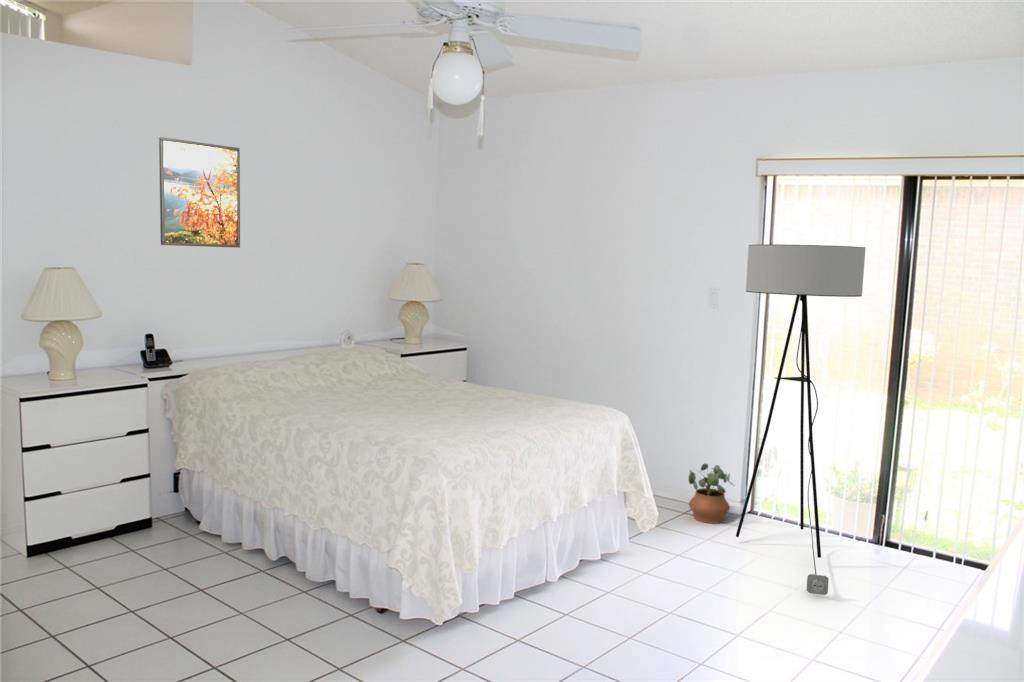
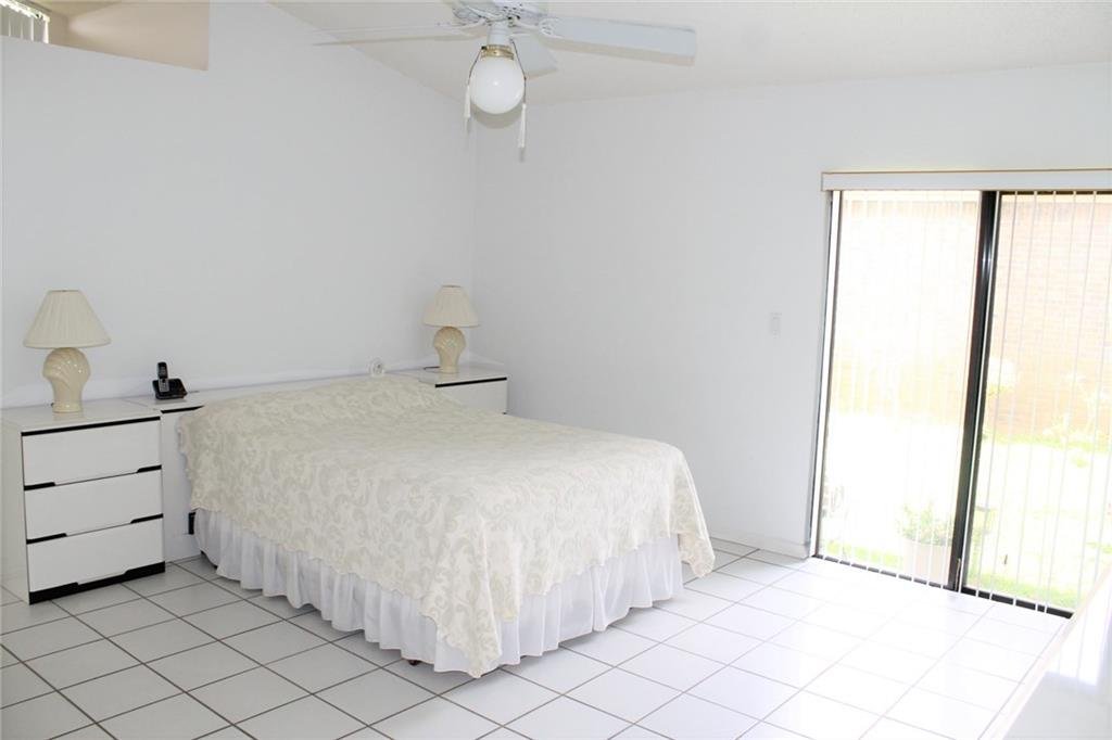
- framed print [158,136,241,249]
- potted plant [688,463,735,525]
- floor lamp [735,243,867,596]
